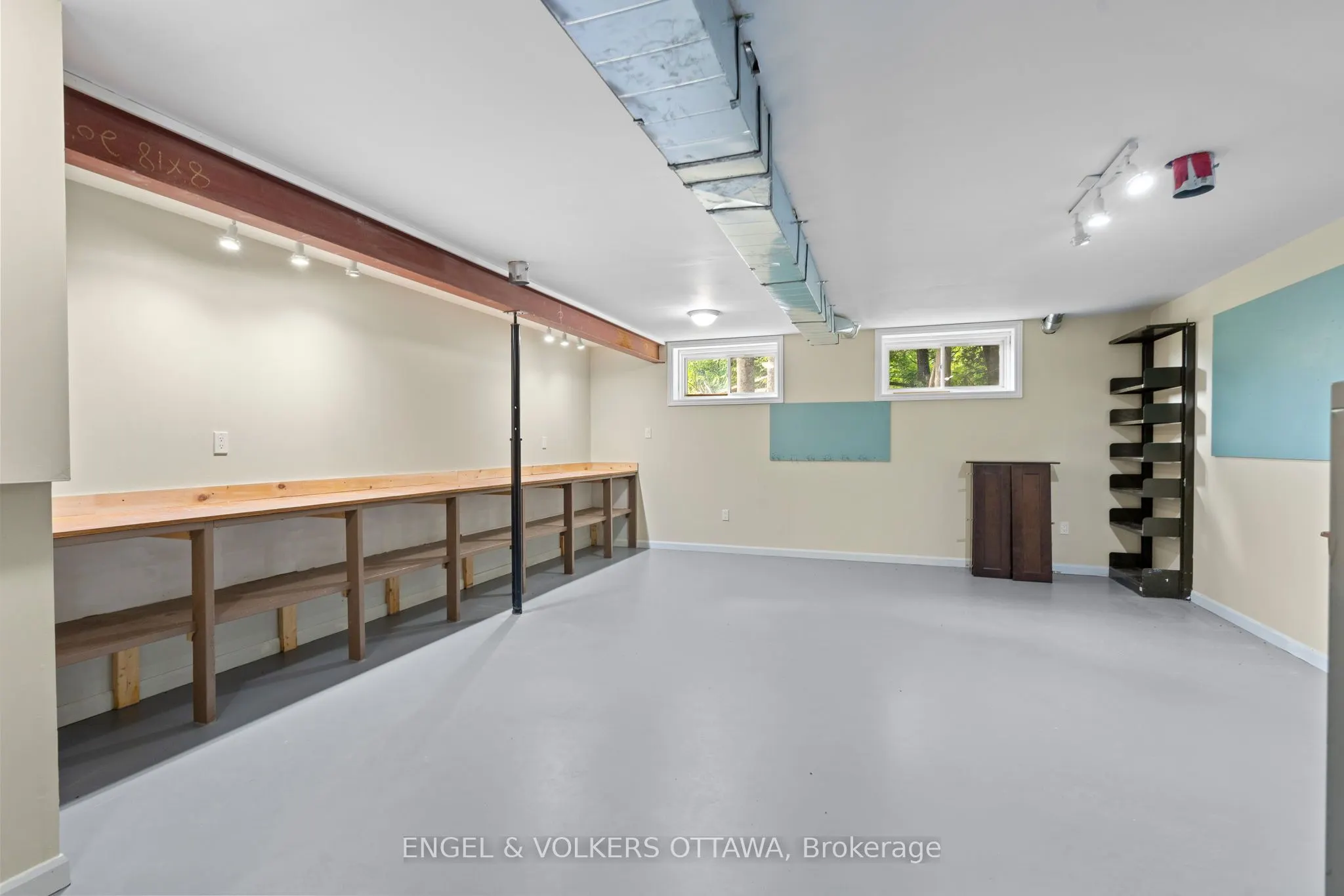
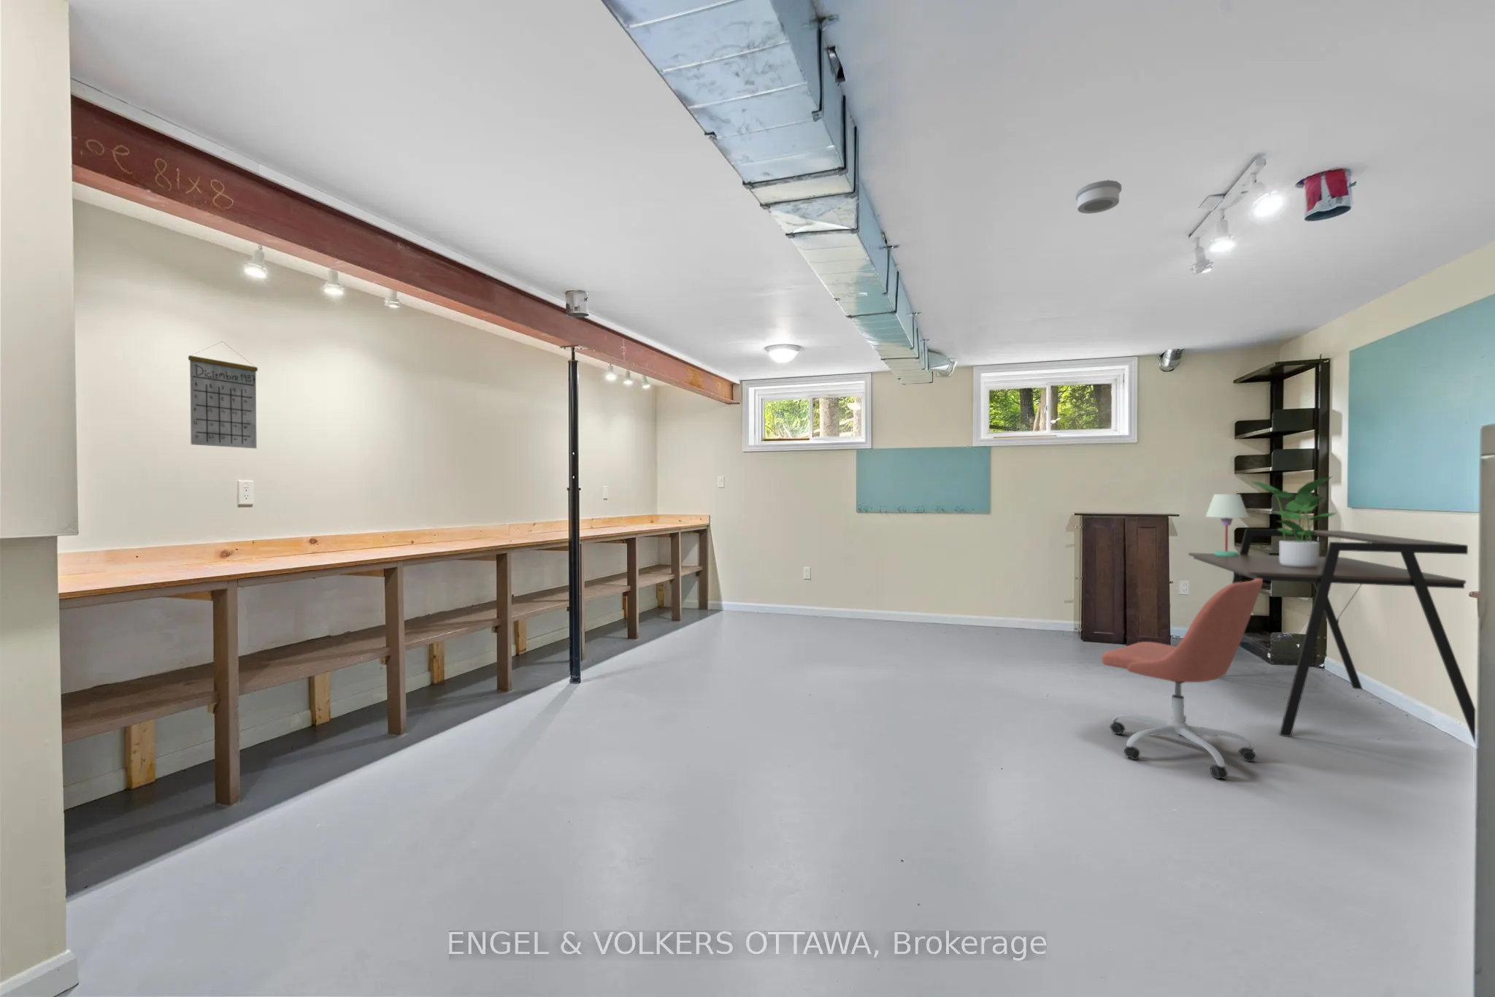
+ calendar [188,340,258,450]
+ desk [1188,529,1476,746]
+ potted plant [1251,476,1338,567]
+ table lamp [1205,493,1249,556]
+ office chair [1101,579,1264,780]
+ smoke detector [1075,179,1122,215]
